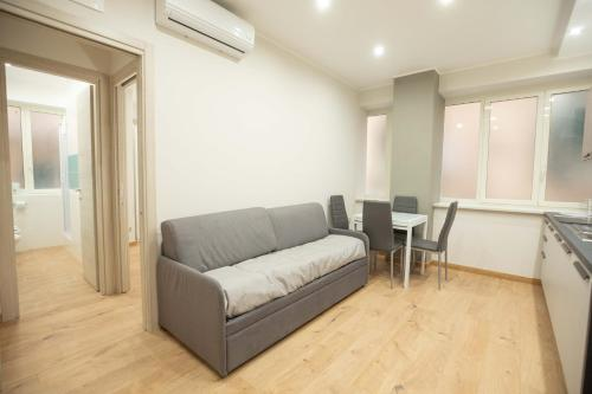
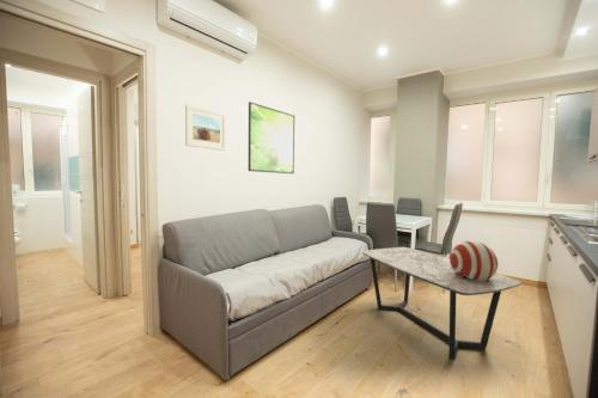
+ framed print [184,104,227,152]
+ decorative container [448,240,499,281]
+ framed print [248,100,295,174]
+ coffee table [361,246,523,360]
